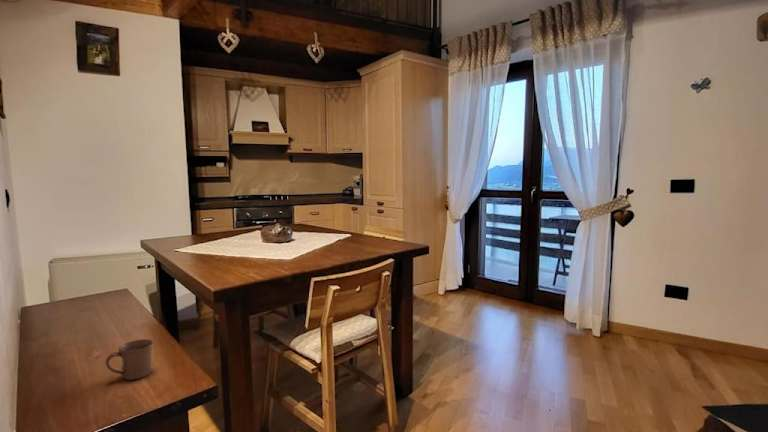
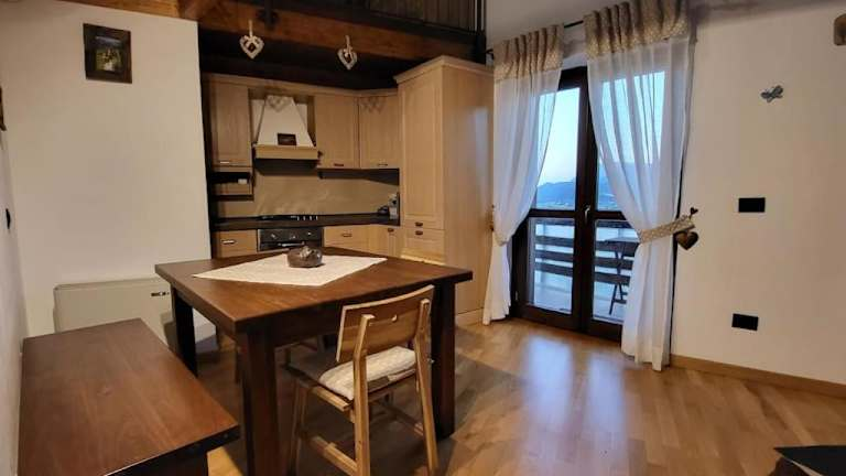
- mug [104,338,154,381]
